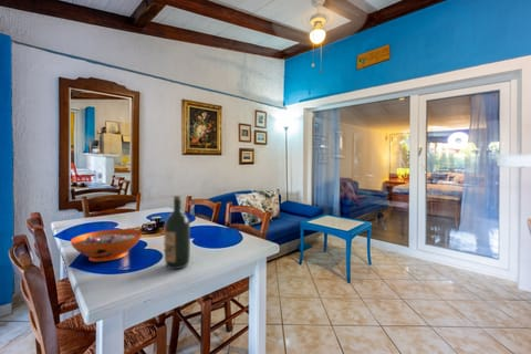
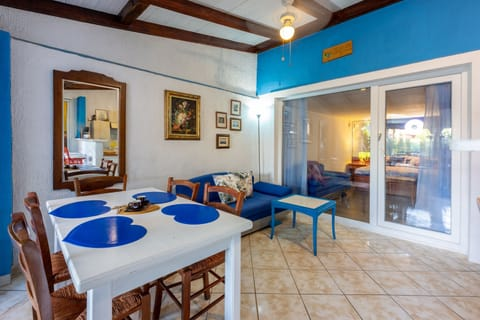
- decorative bowl [70,228,144,262]
- wine bottle [164,195,191,270]
